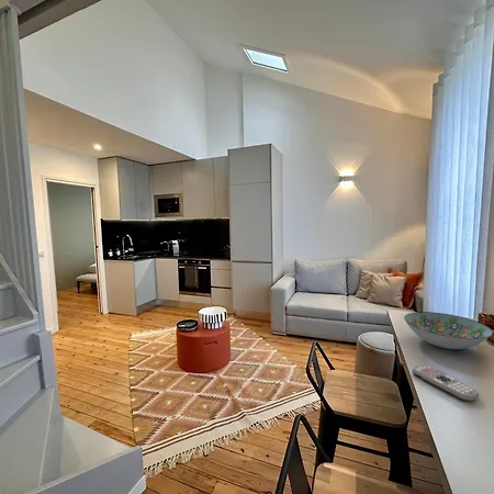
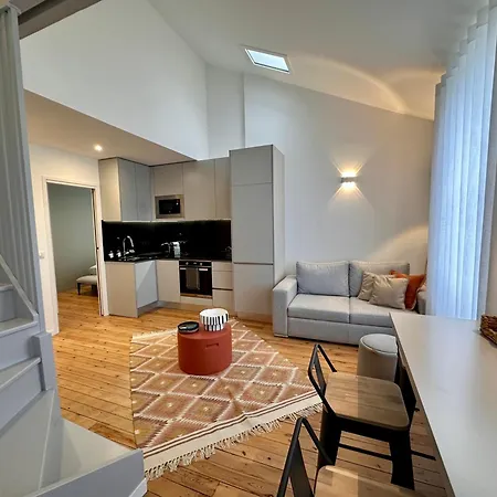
- remote control [411,364,480,402]
- decorative bowl [403,311,494,350]
